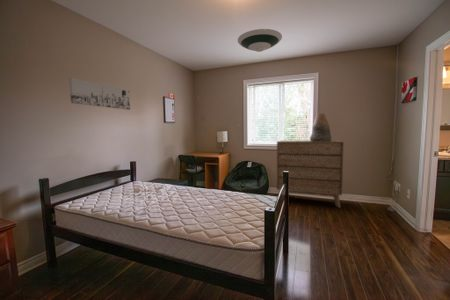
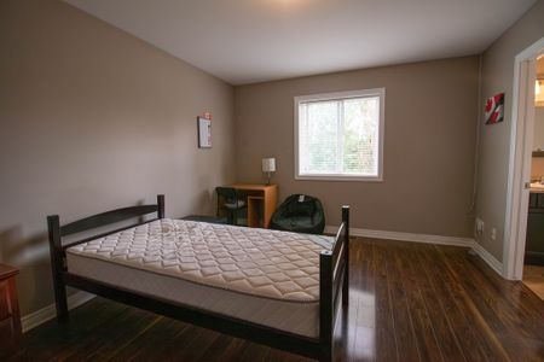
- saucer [237,28,283,53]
- decorative urn [309,113,332,142]
- wall art [68,77,131,111]
- dresser [276,139,345,209]
